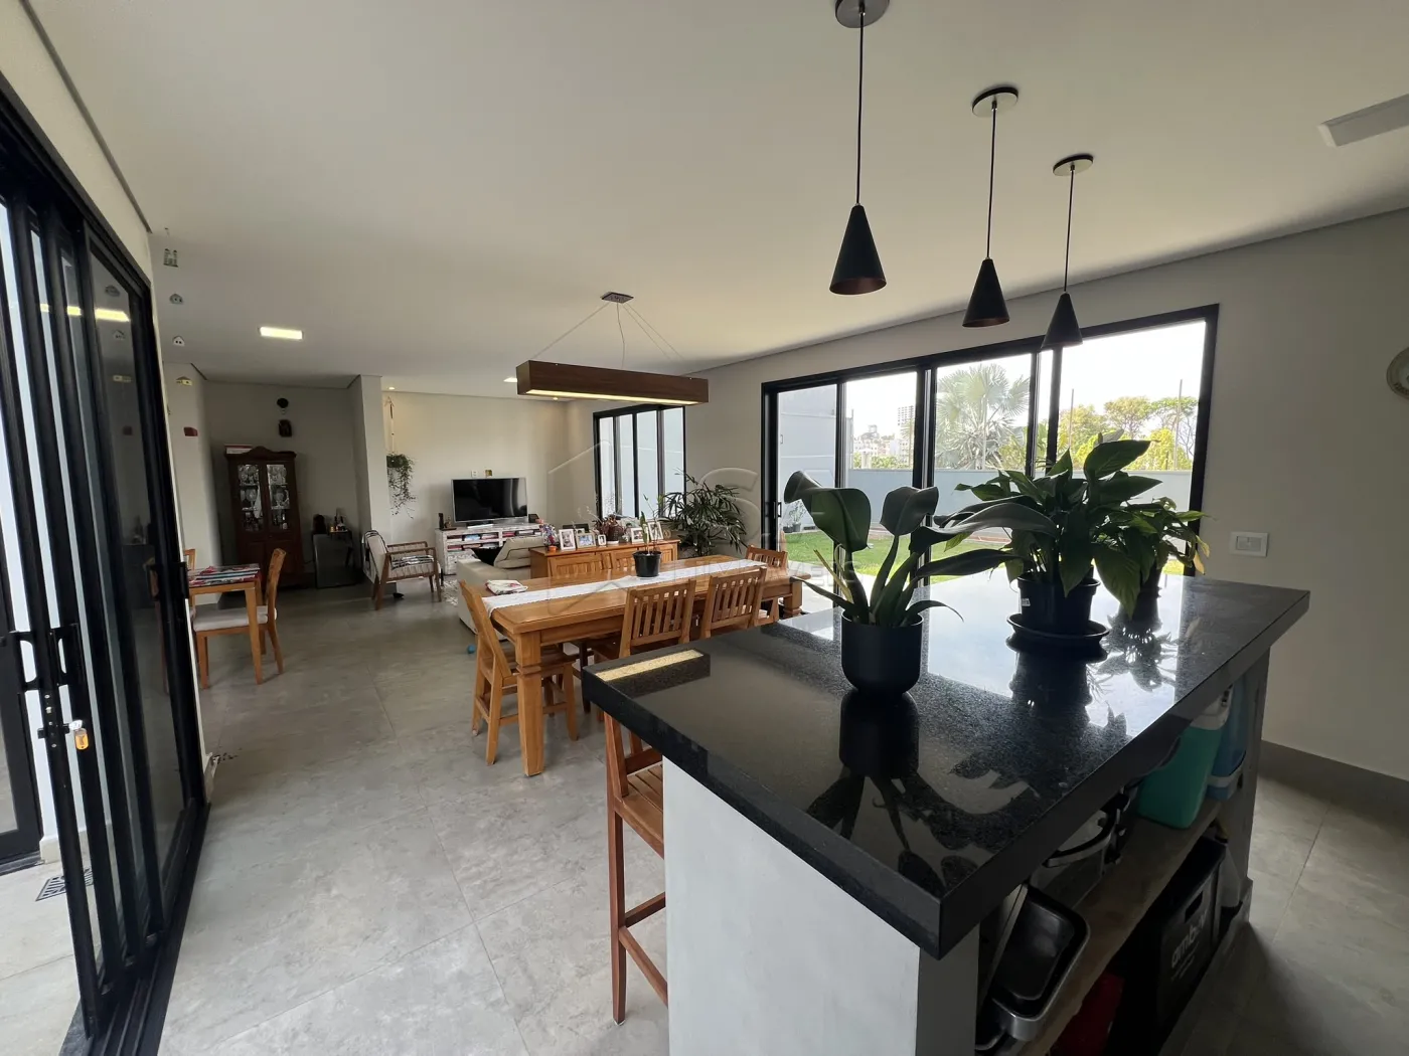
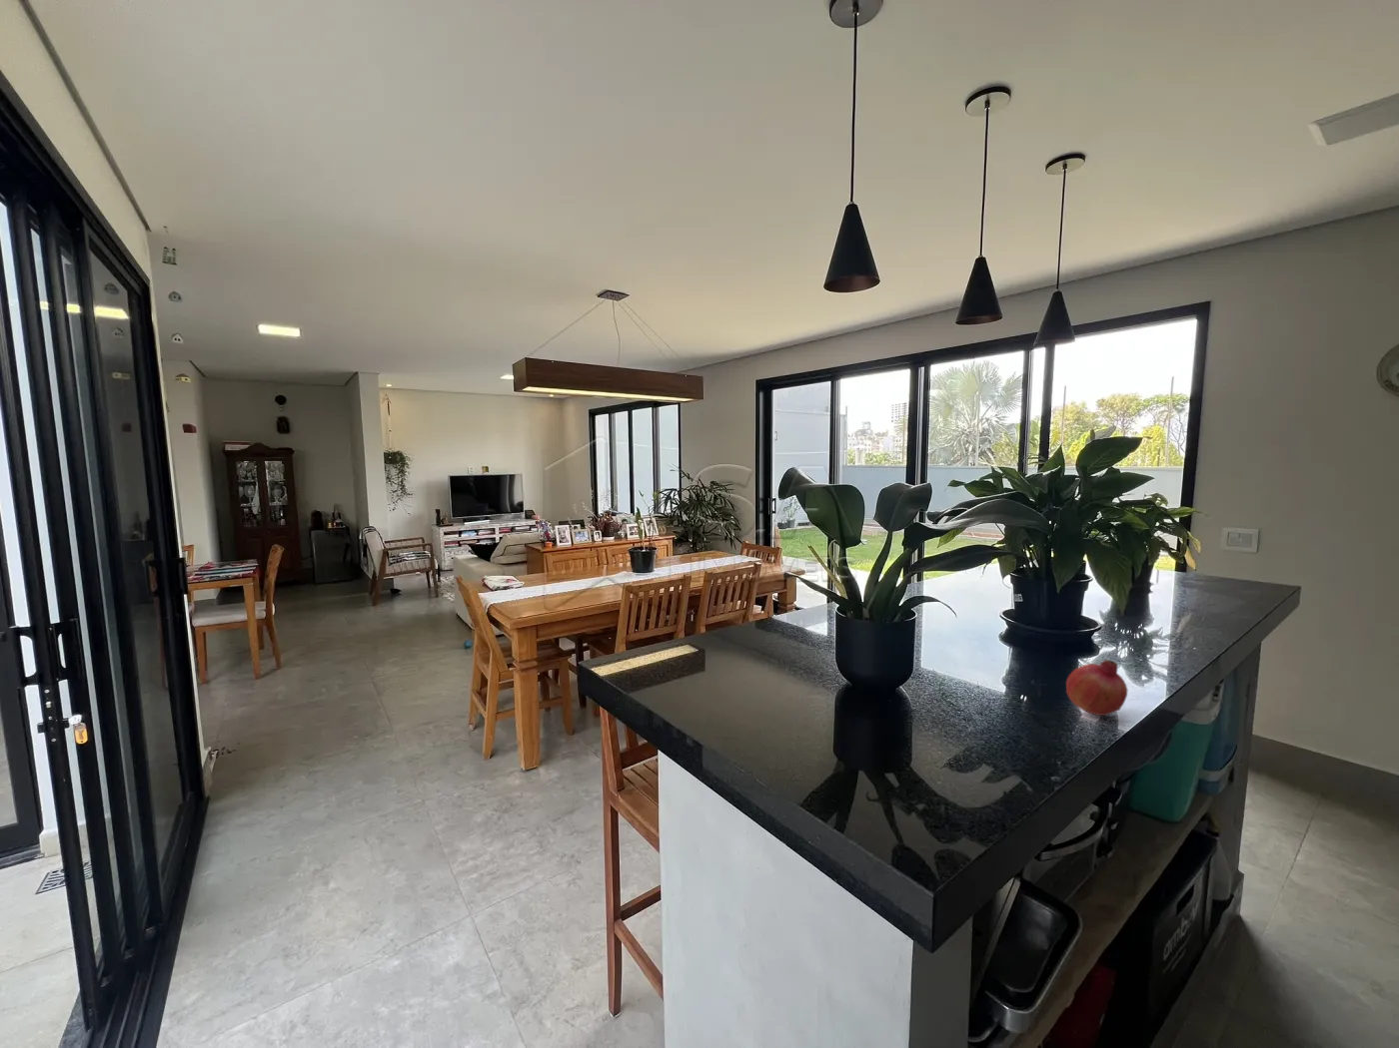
+ fruit [1065,658,1128,717]
